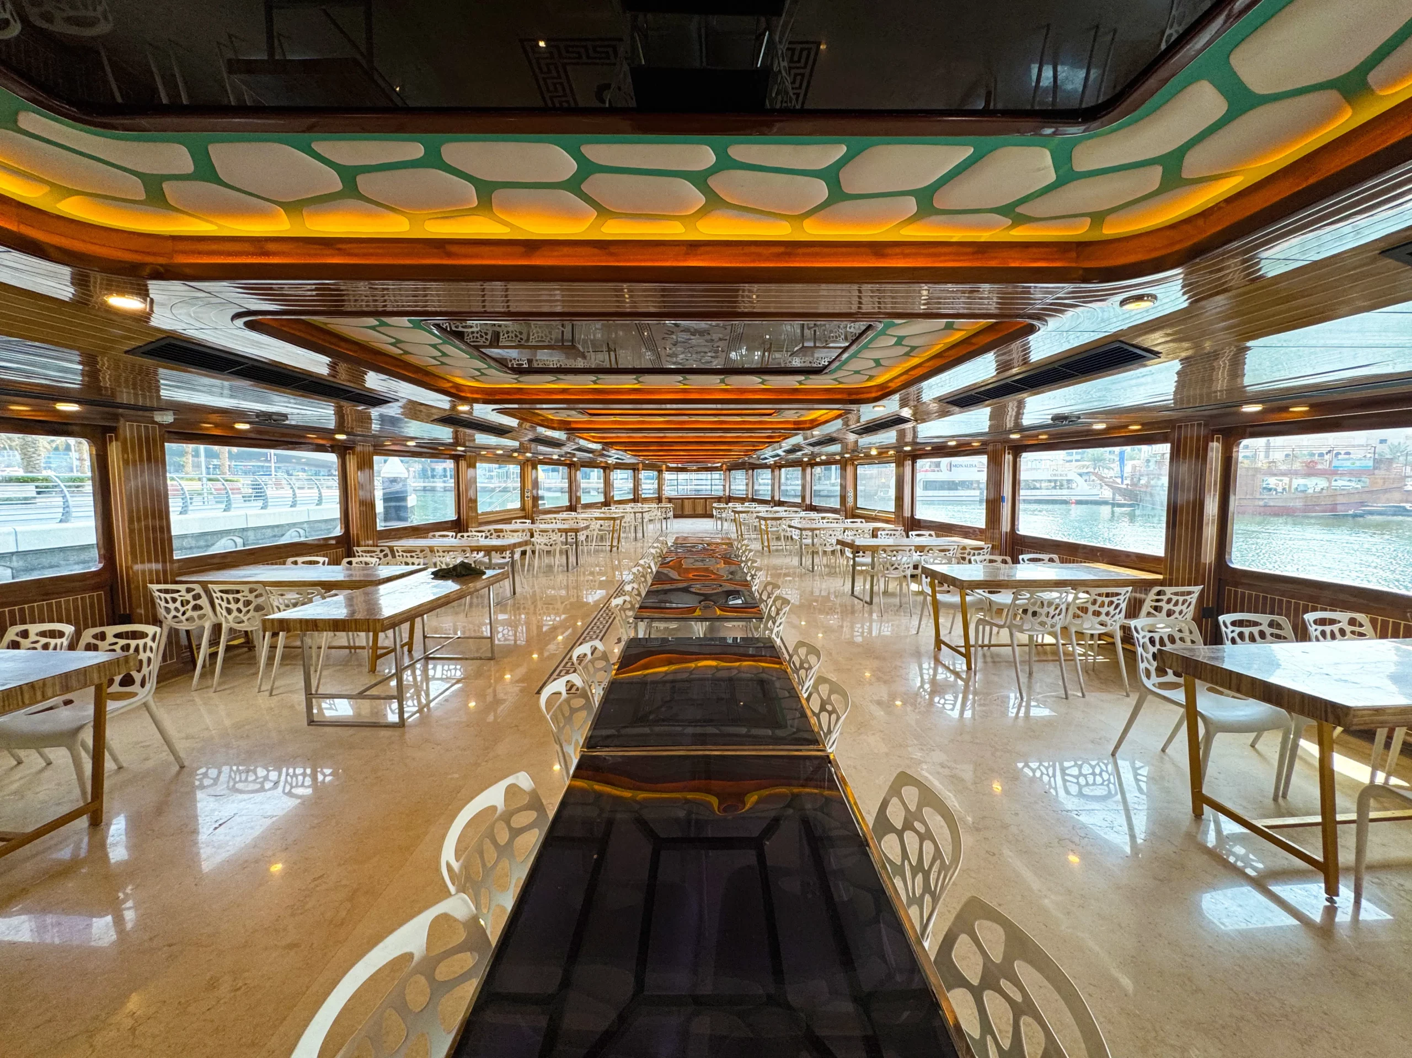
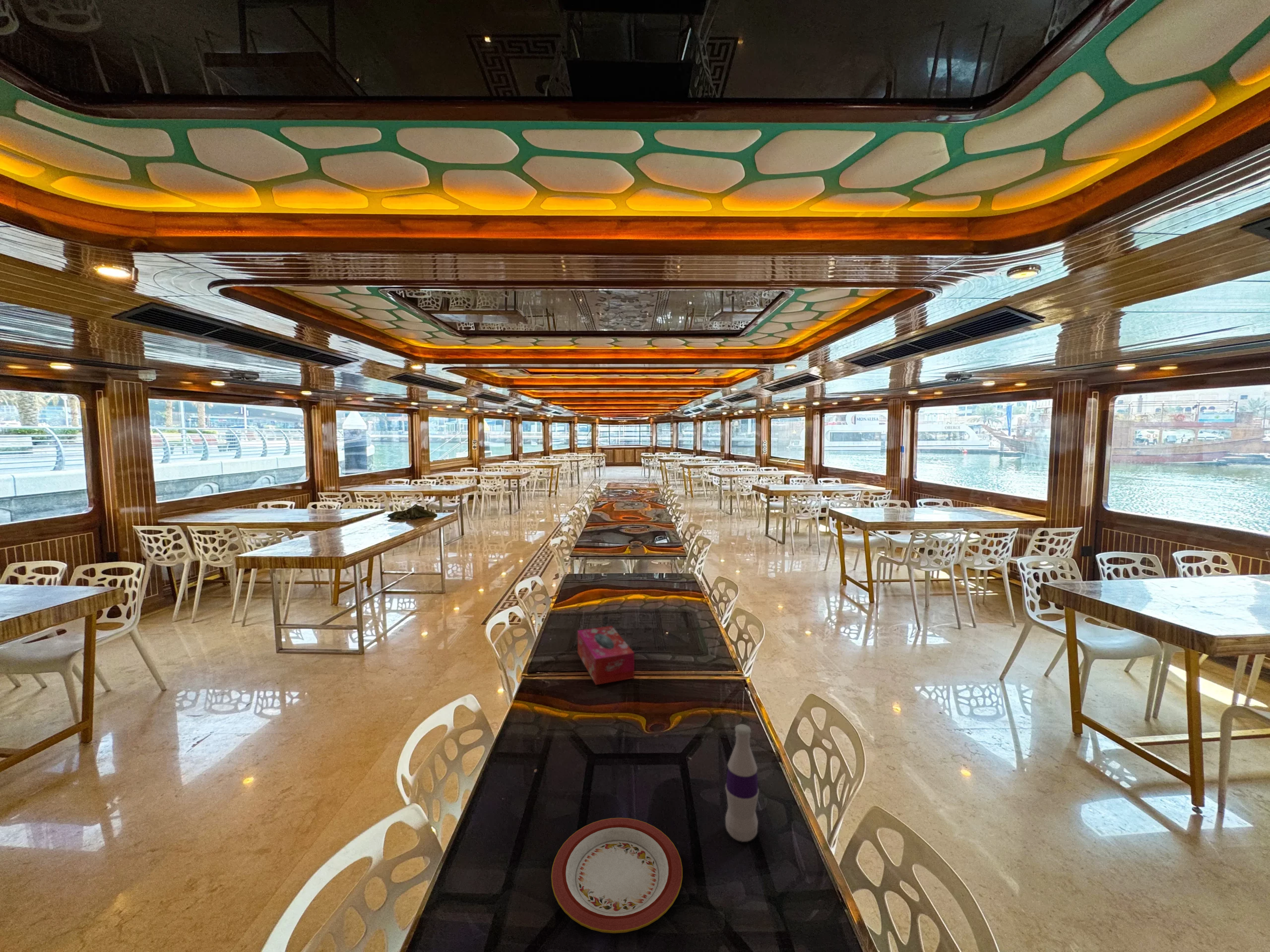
+ bottle [725,723,760,842]
+ plate [551,817,683,934]
+ tissue box [577,625,635,685]
